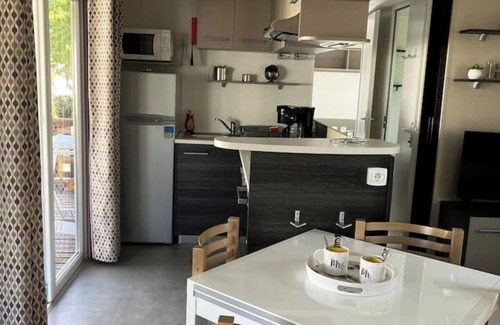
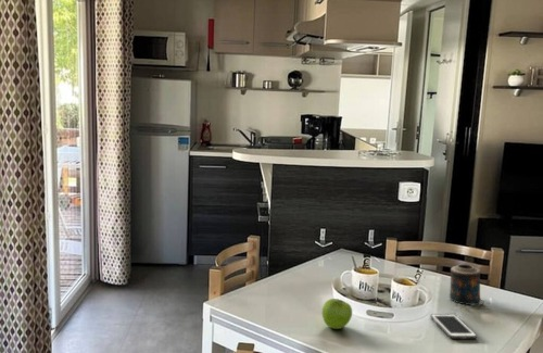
+ cell phone [430,313,478,340]
+ candle [449,263,484,306]
+ fruit [321,298,353,330]
